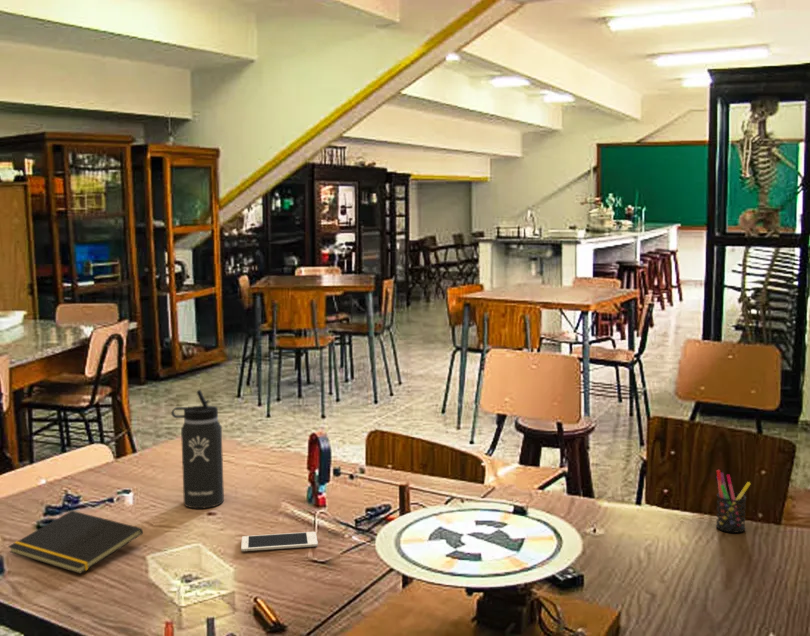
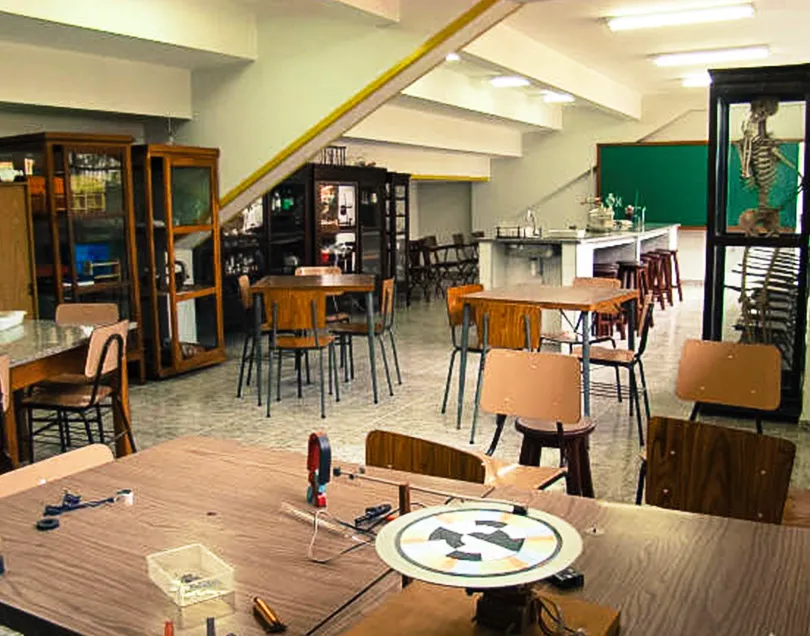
- pen holder [715,469,752,534]
- notepad [7,510,144,575]
- thermos bottle [170,389,225,509]
- cell phone [240,531,319,552]
